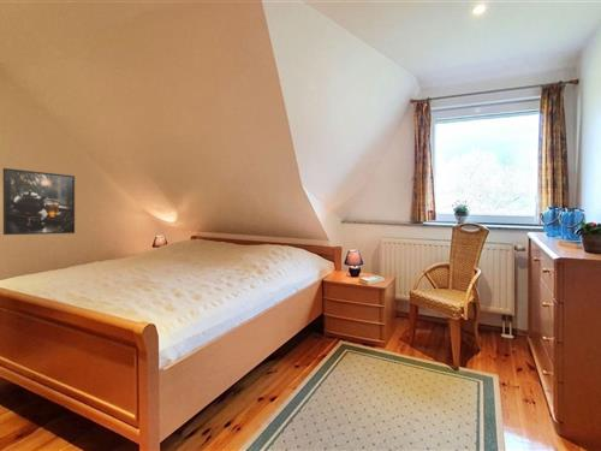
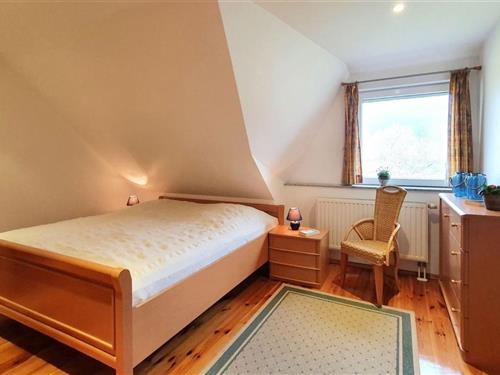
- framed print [2,167,76,236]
